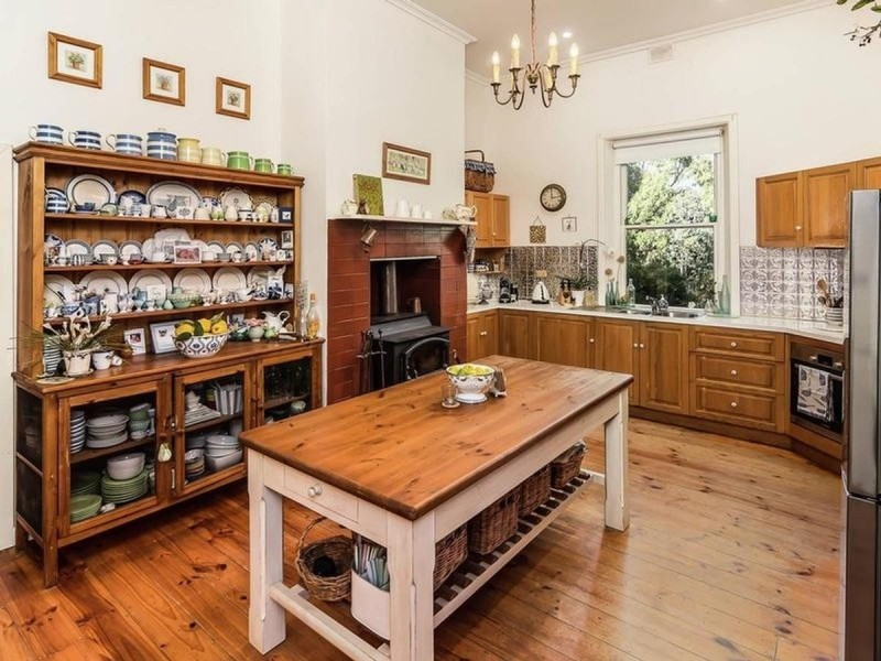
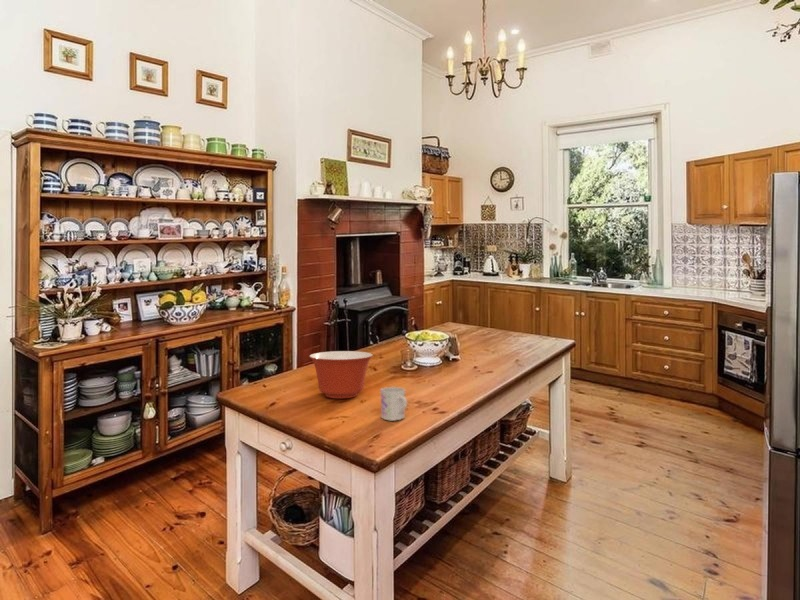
+ mixing bowl [308,350,374,399]
+ mug [379,386,408,422]
